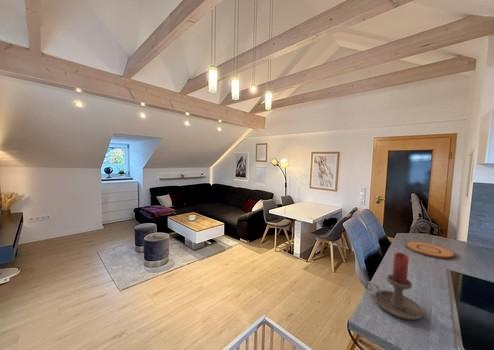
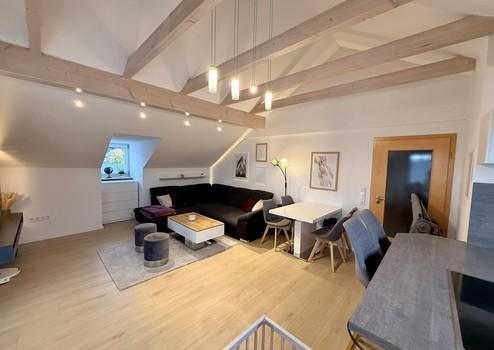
- plate [404,240,456,259]
- candle holder [364,251,424,321]
